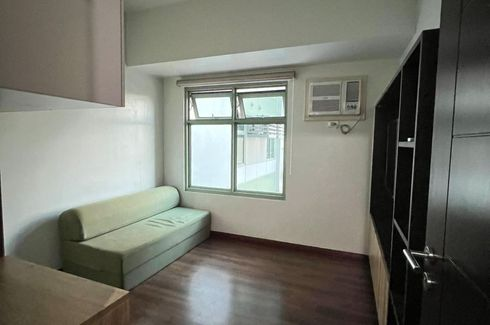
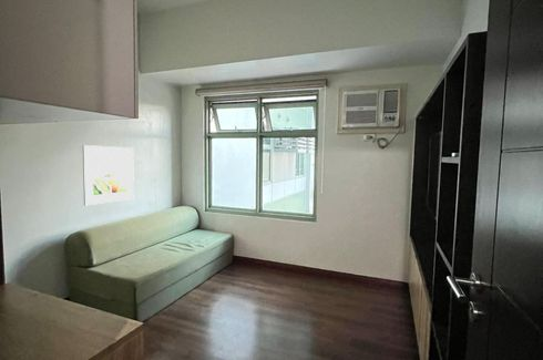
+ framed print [81,144,135,206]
